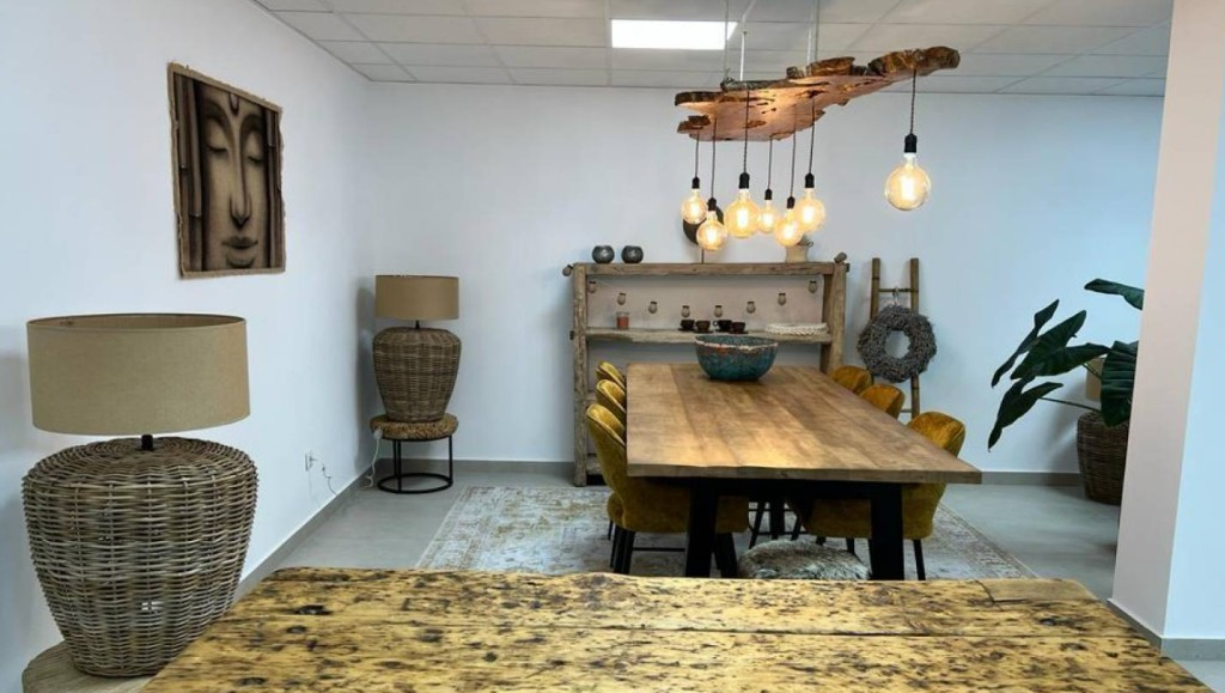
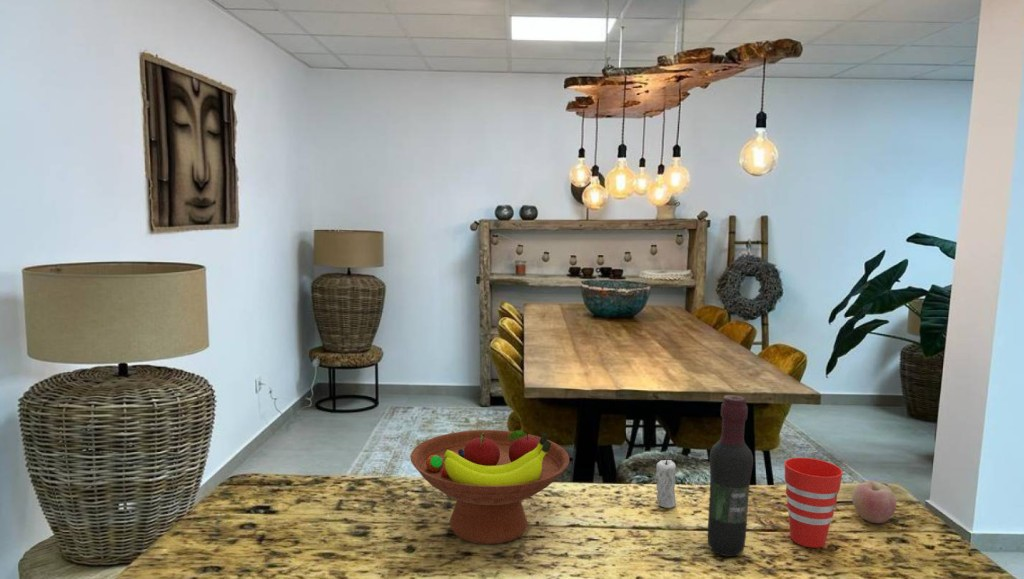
+ apple [851,480,897,524]
+ wine bottle [707,394,754,557]
+ cup [784,457,843,549]
+ candle [655,455,677,509]
+ fruit bowl [409,429,570,545]
